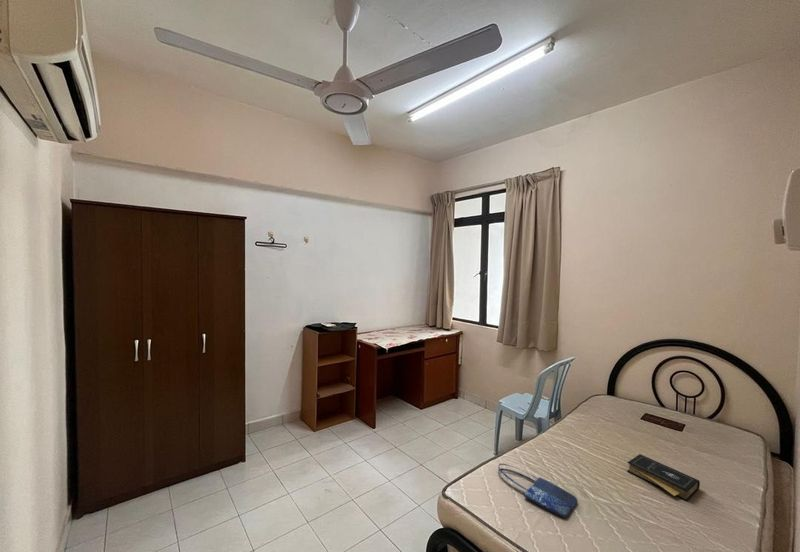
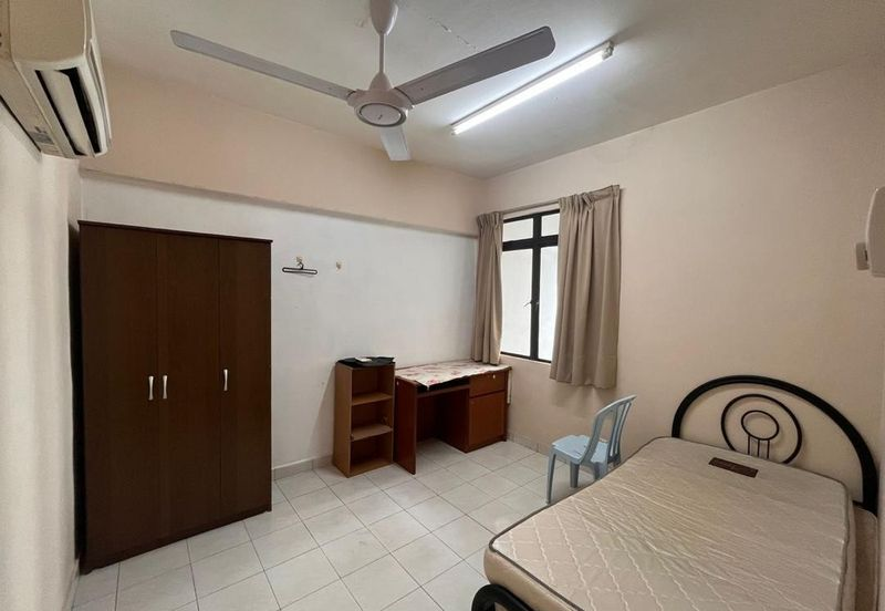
- book [626,453,701,502]
- shopping bag [497,463,578,519]
